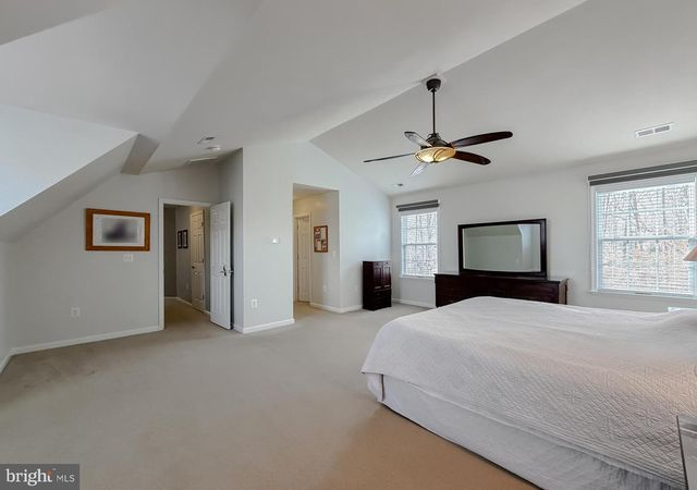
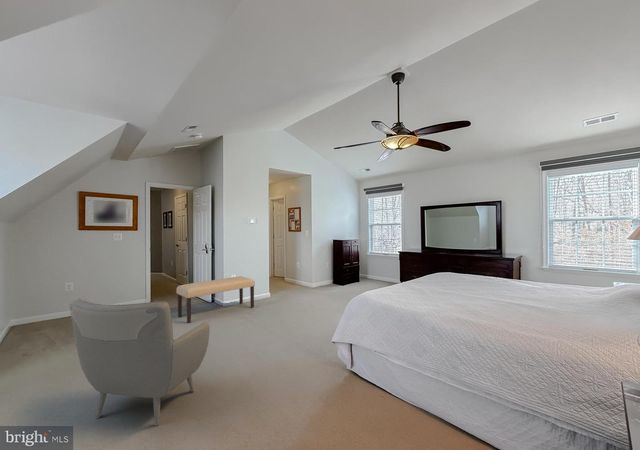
+ armchair [69,297,210,427]
+ bench [175,275,256,324]
